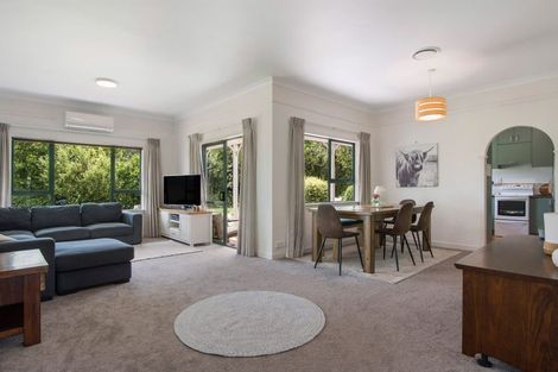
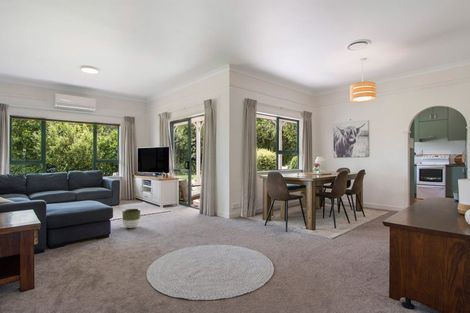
+ planter [121,208,141,229]
